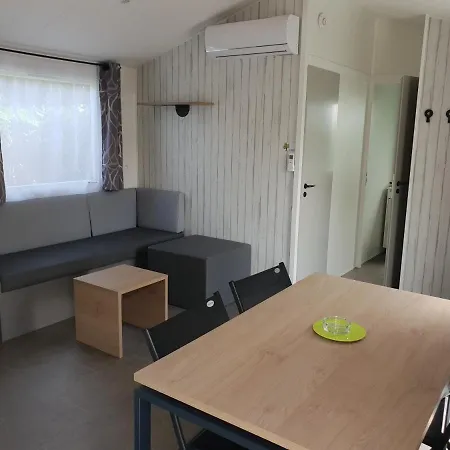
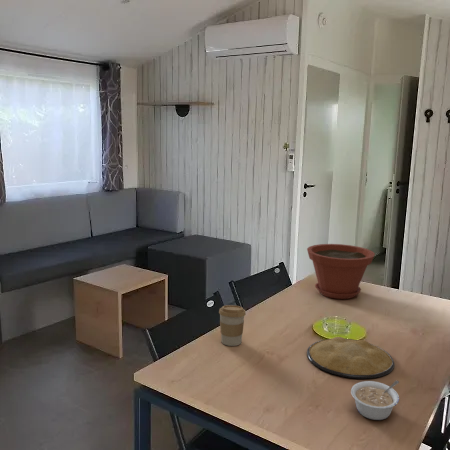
+ plant pot [306,243,376,300]
+ plate [306,336,395,380]
+ coffee cup [218,304,247,347]
+ legume [350,380,400,421]
